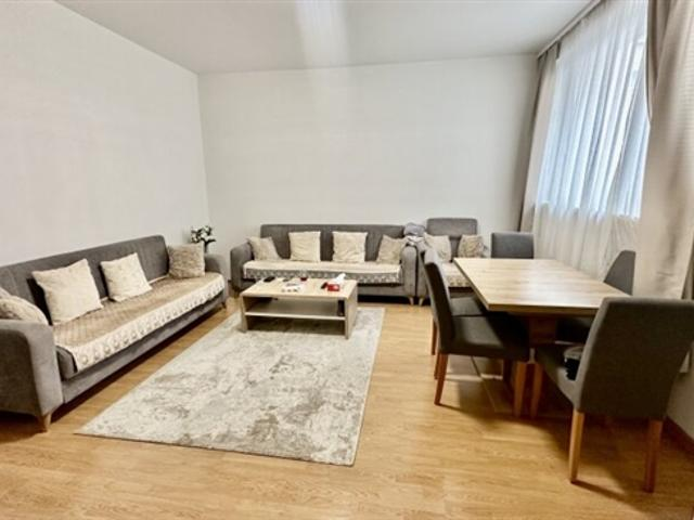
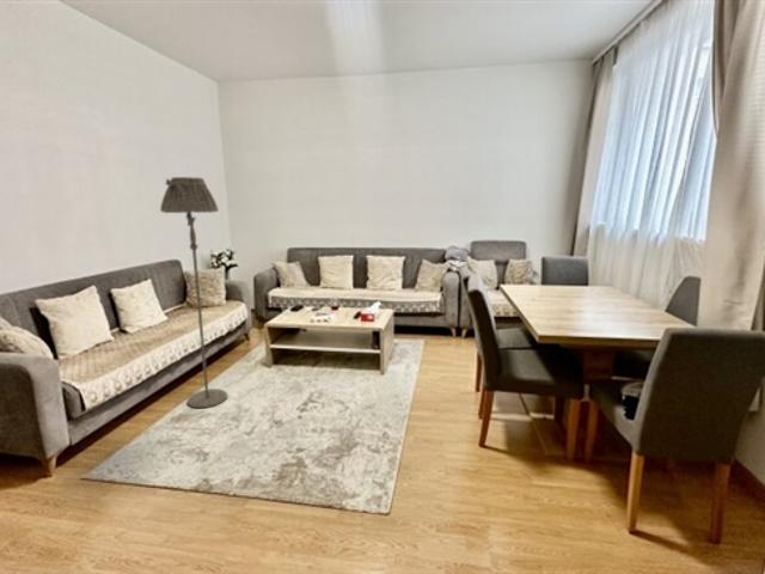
+ floor lamp [159,176,228,409]
